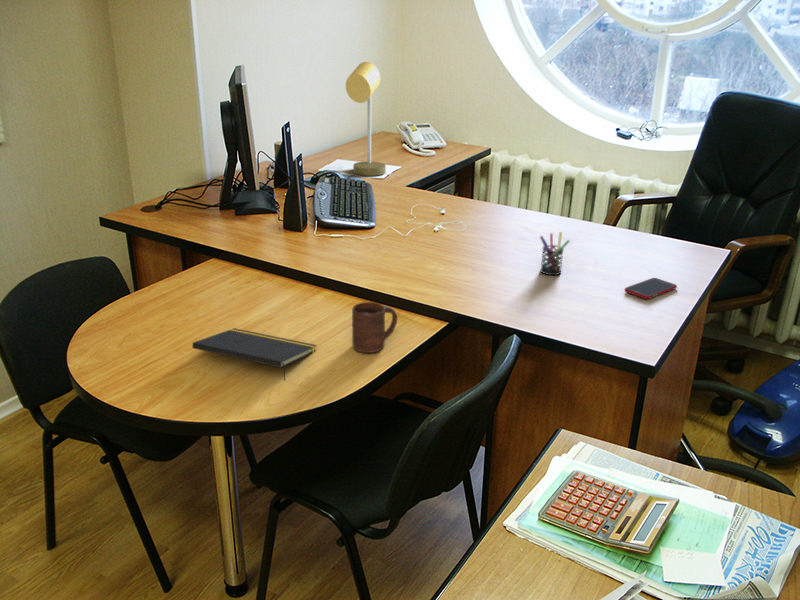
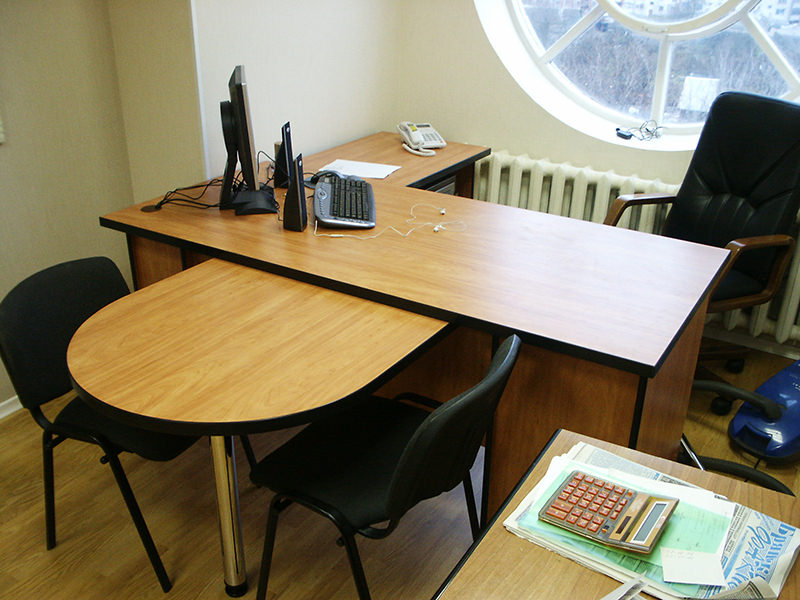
- cup [351,301,398,354]
- desk lamp [345,61,387,177]
- pen holder [539,231,571,276]
- notepad [191,327,318,382]
- cell phone [624,277,678,300]
